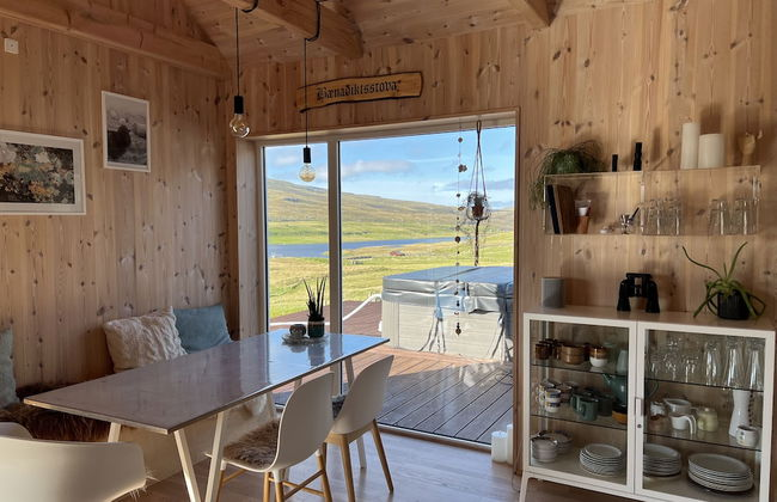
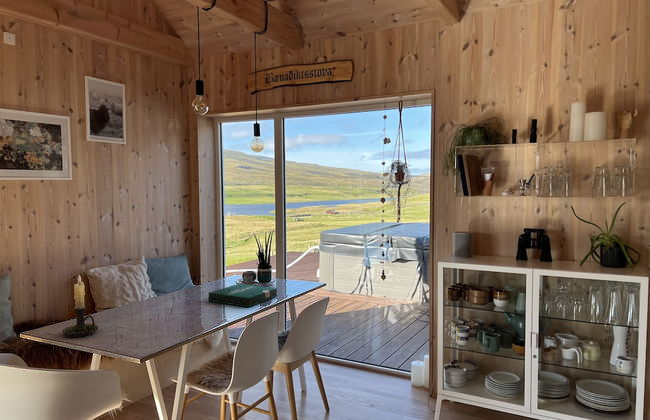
+ candle holder [62,274,99,338]
+ pizza box [208,283,278,308]
